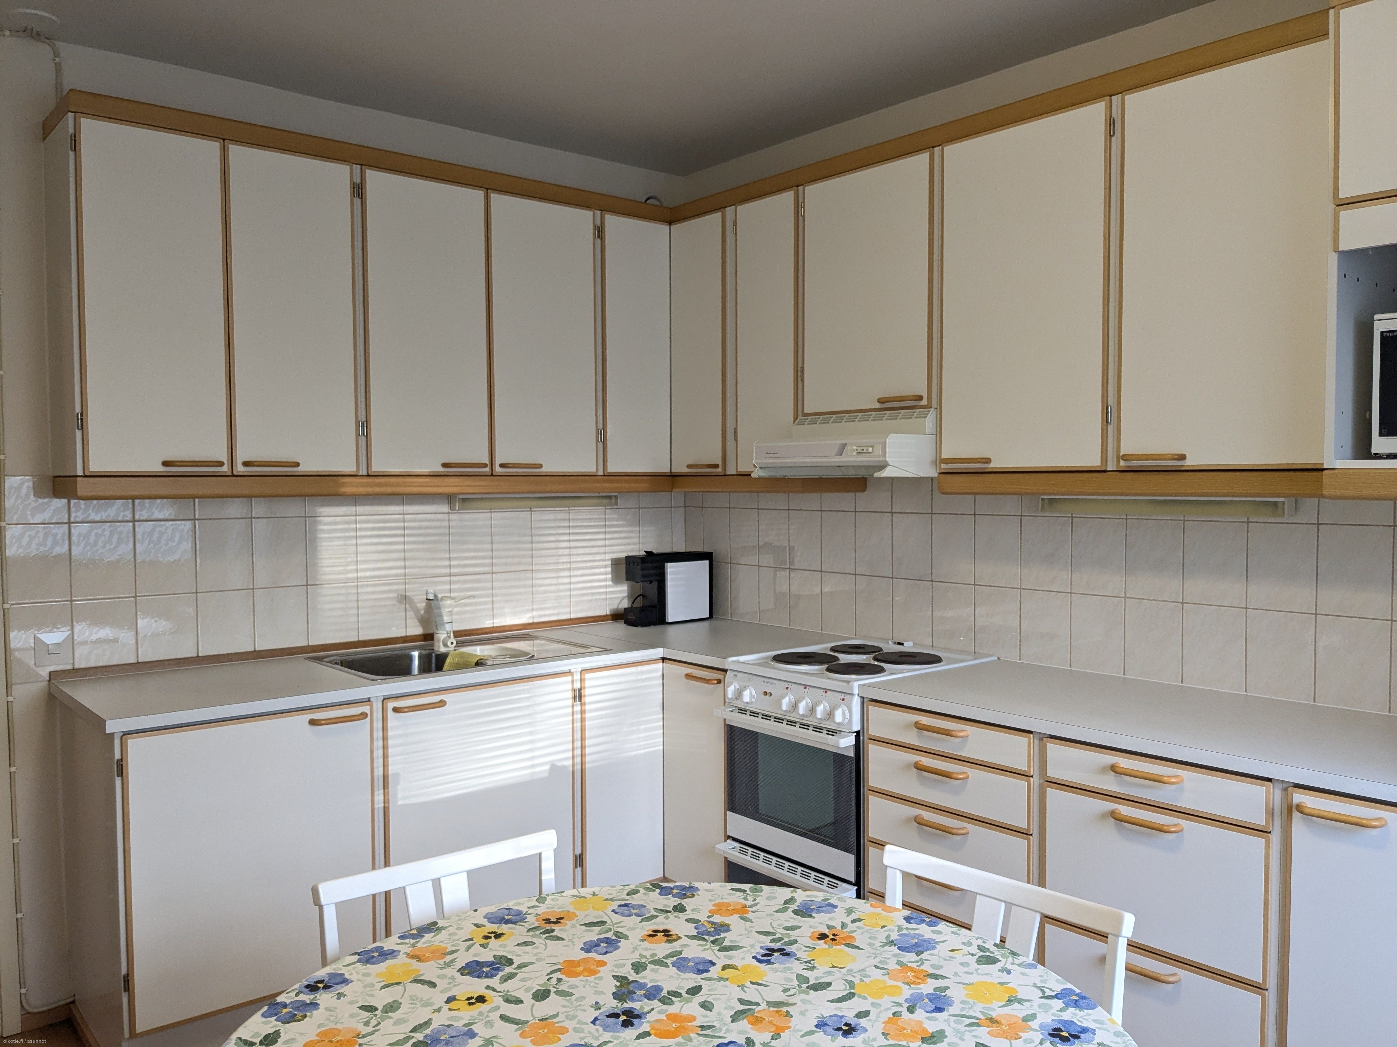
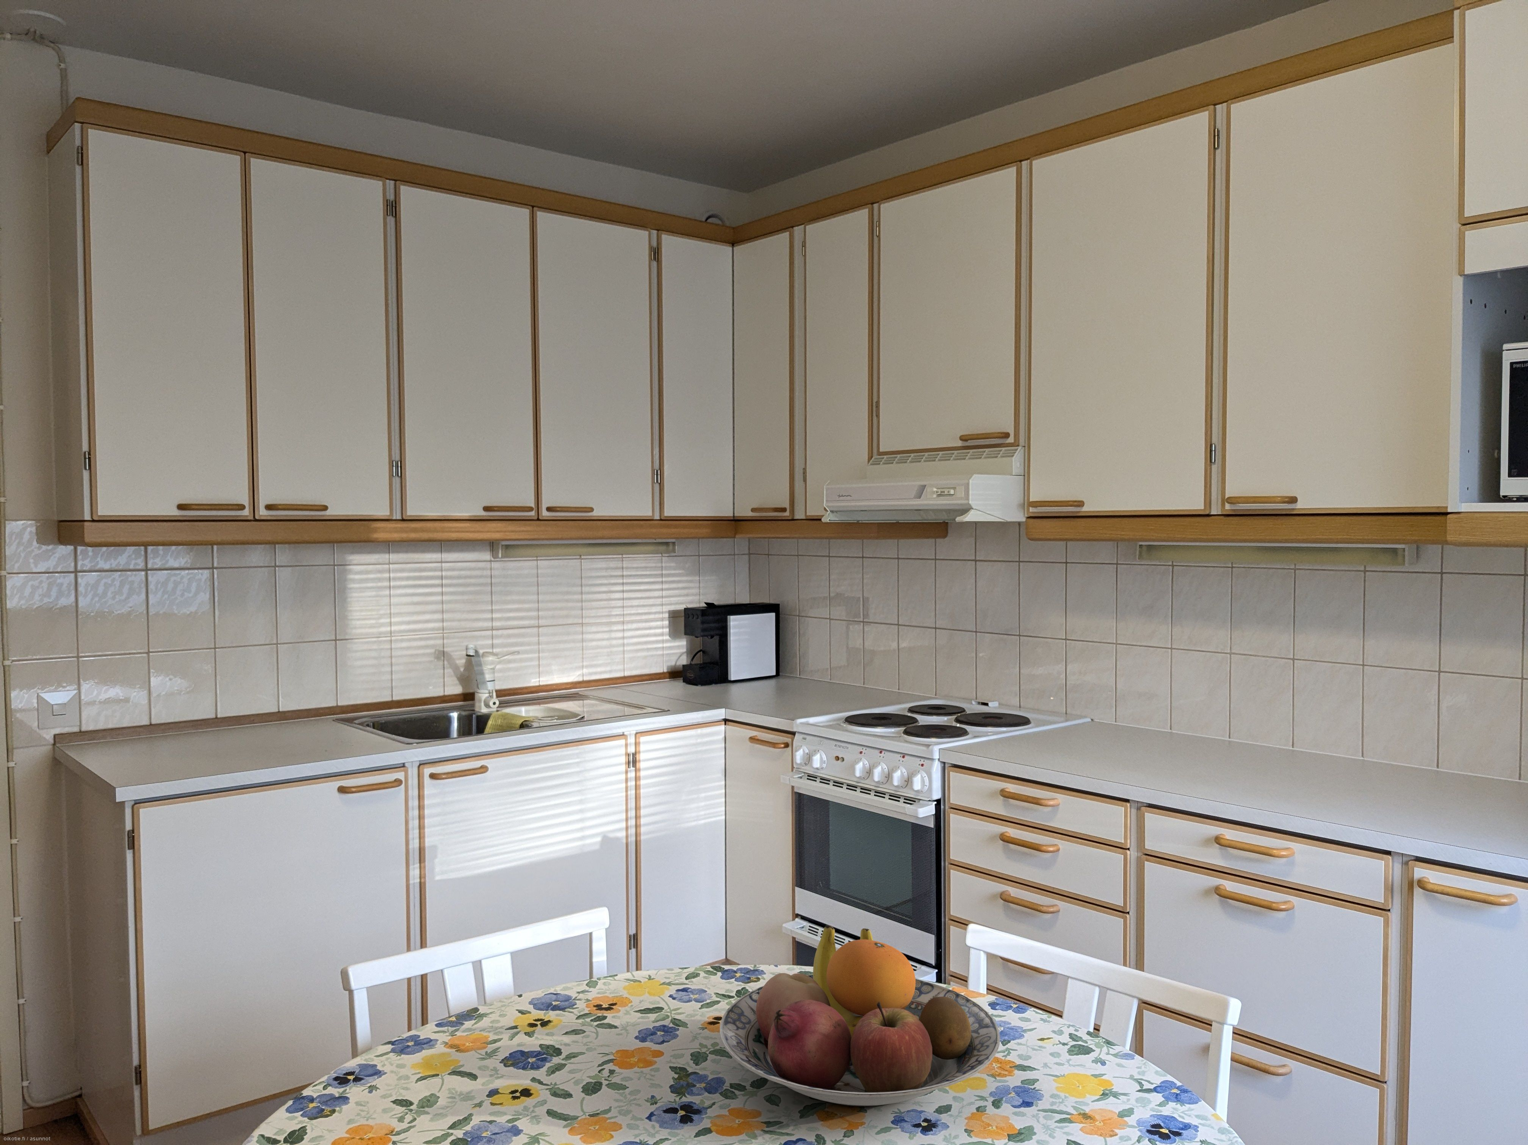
+ fruit bowl [719,925,1001,1107]
